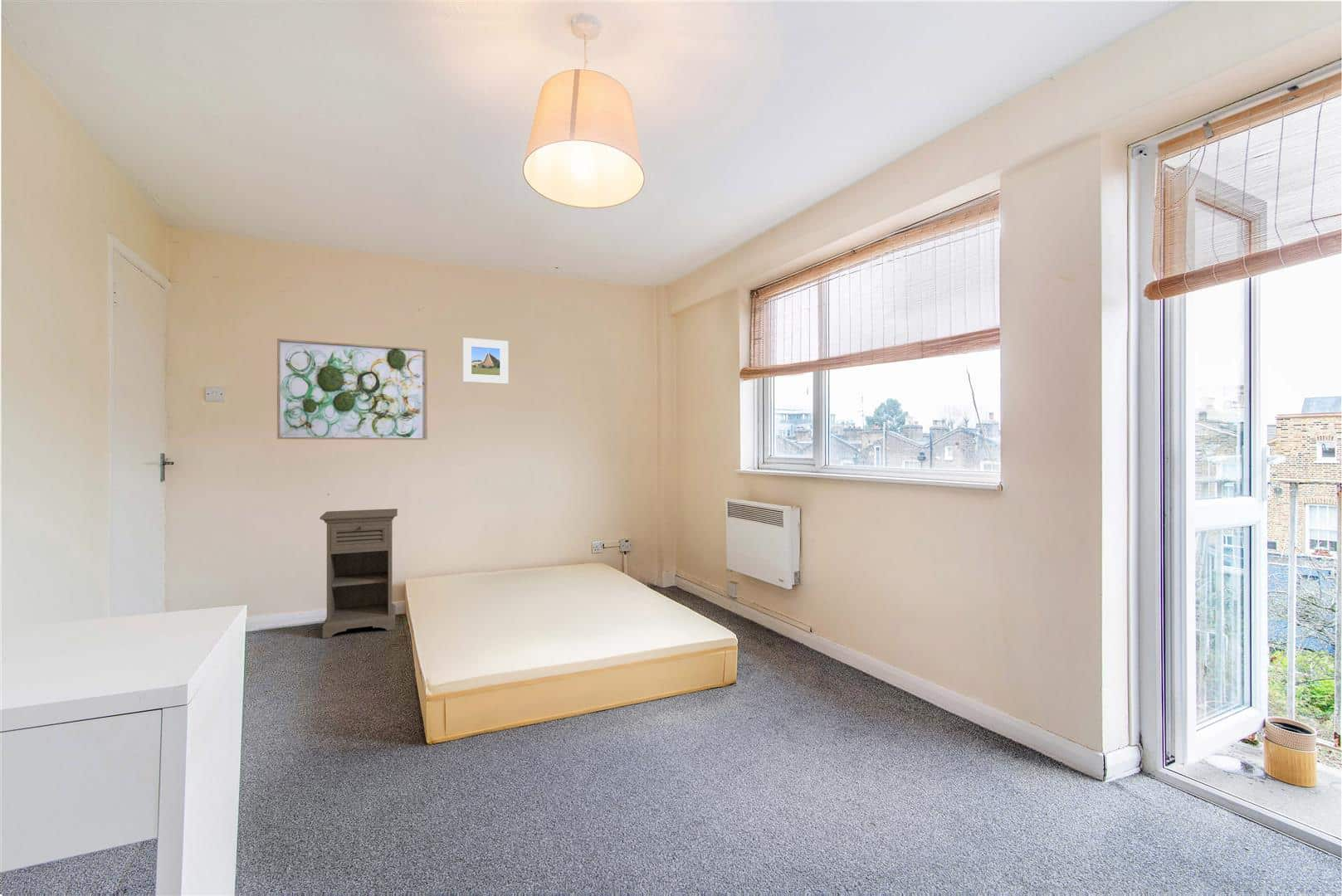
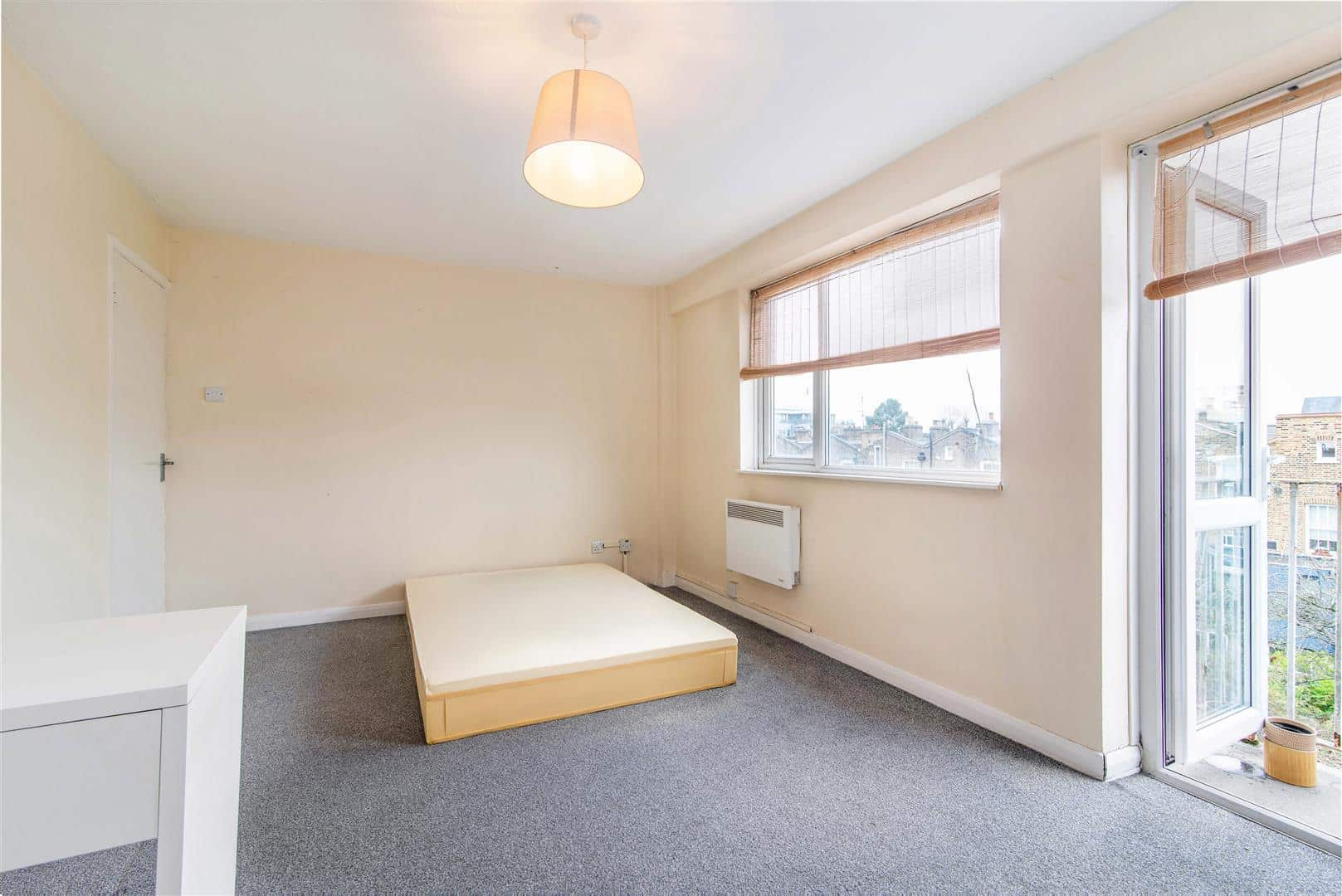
- nightstand [319,508,398,639]
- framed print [462,337,509,385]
- wall art [276,338,428,441]
